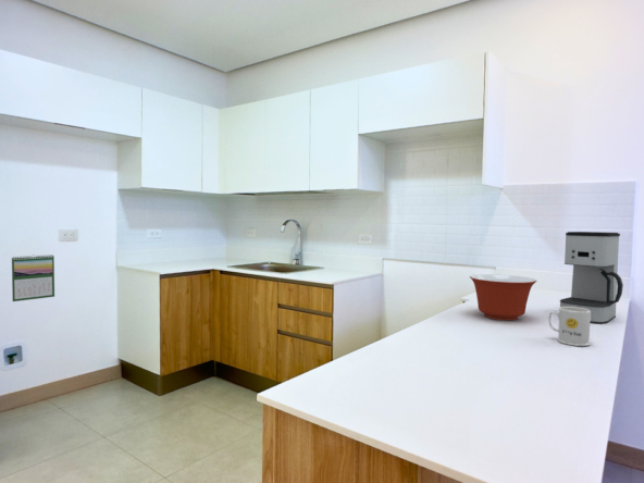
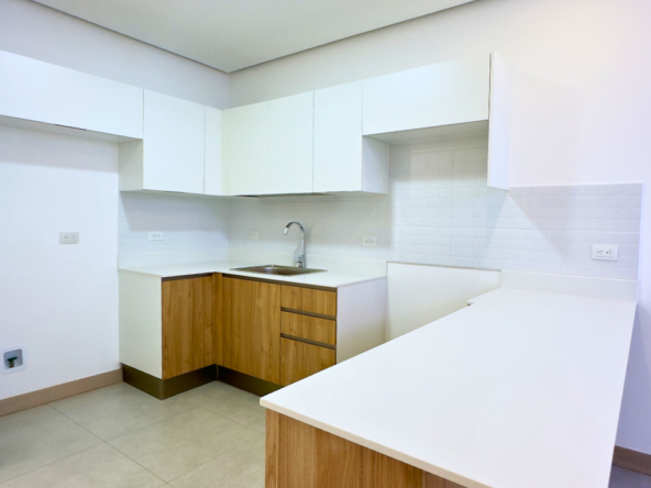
- mixing bowl [469,273,537,321]
- mug [547,307,592,347]
- calendar [11,253,55,302]
- coffee maker [559,231,624,324]
